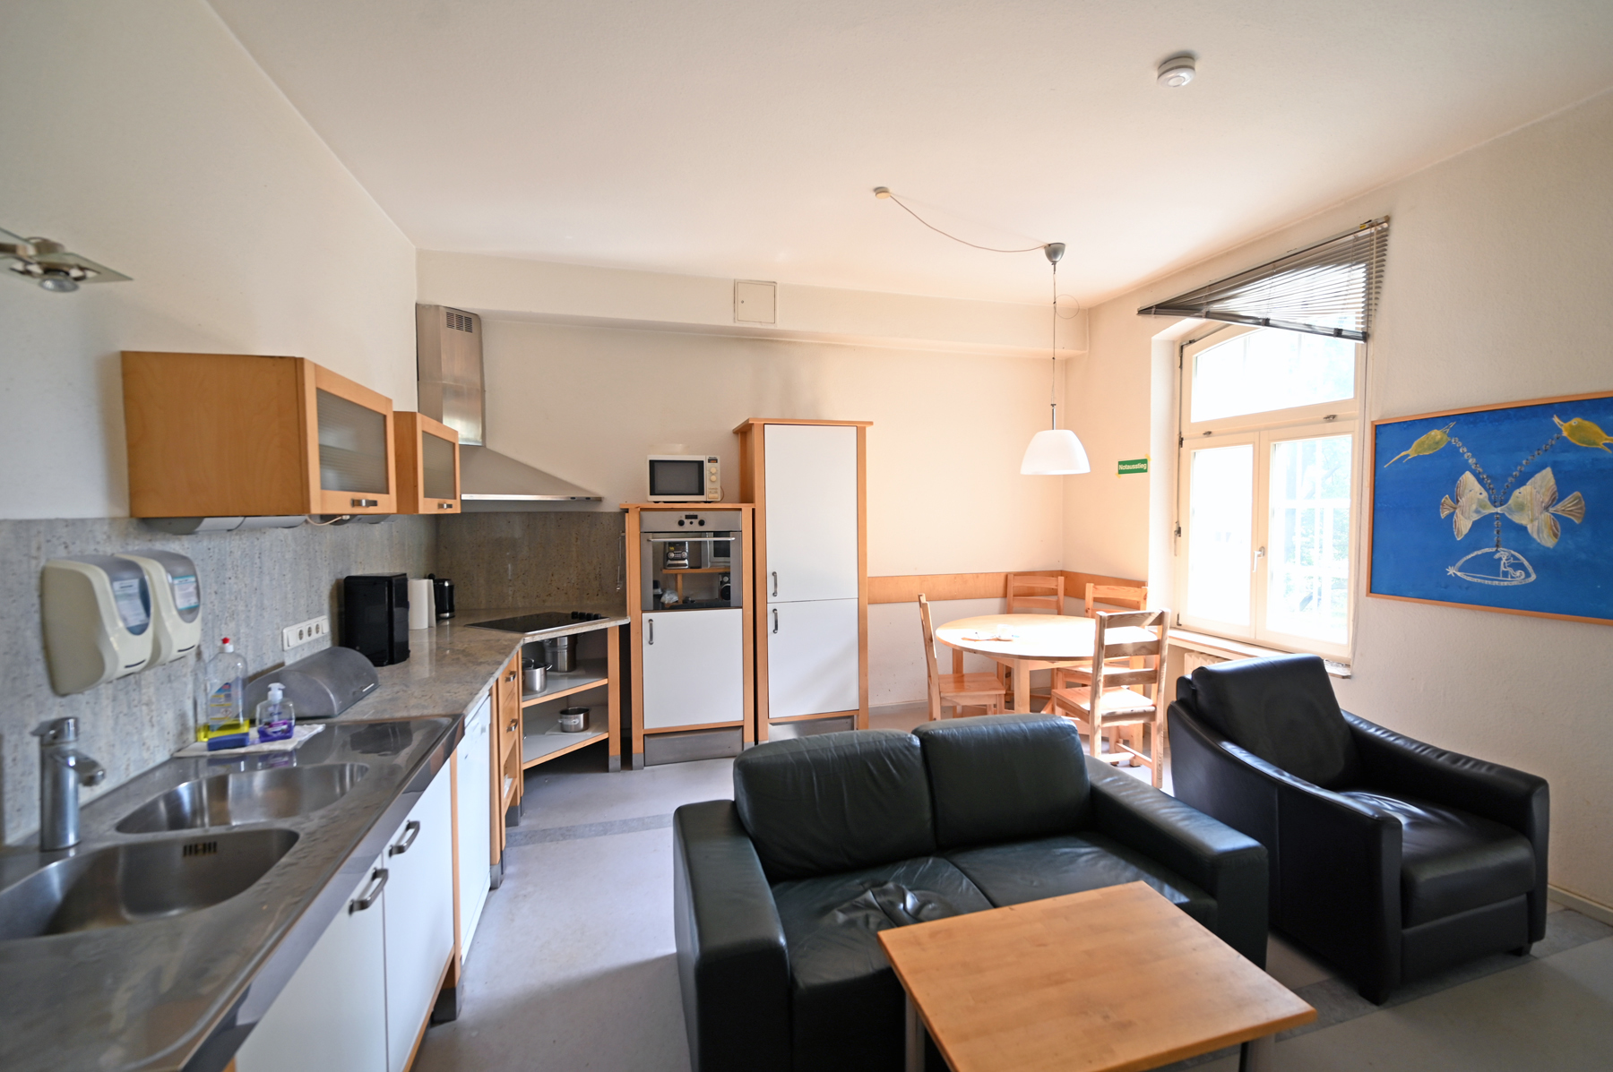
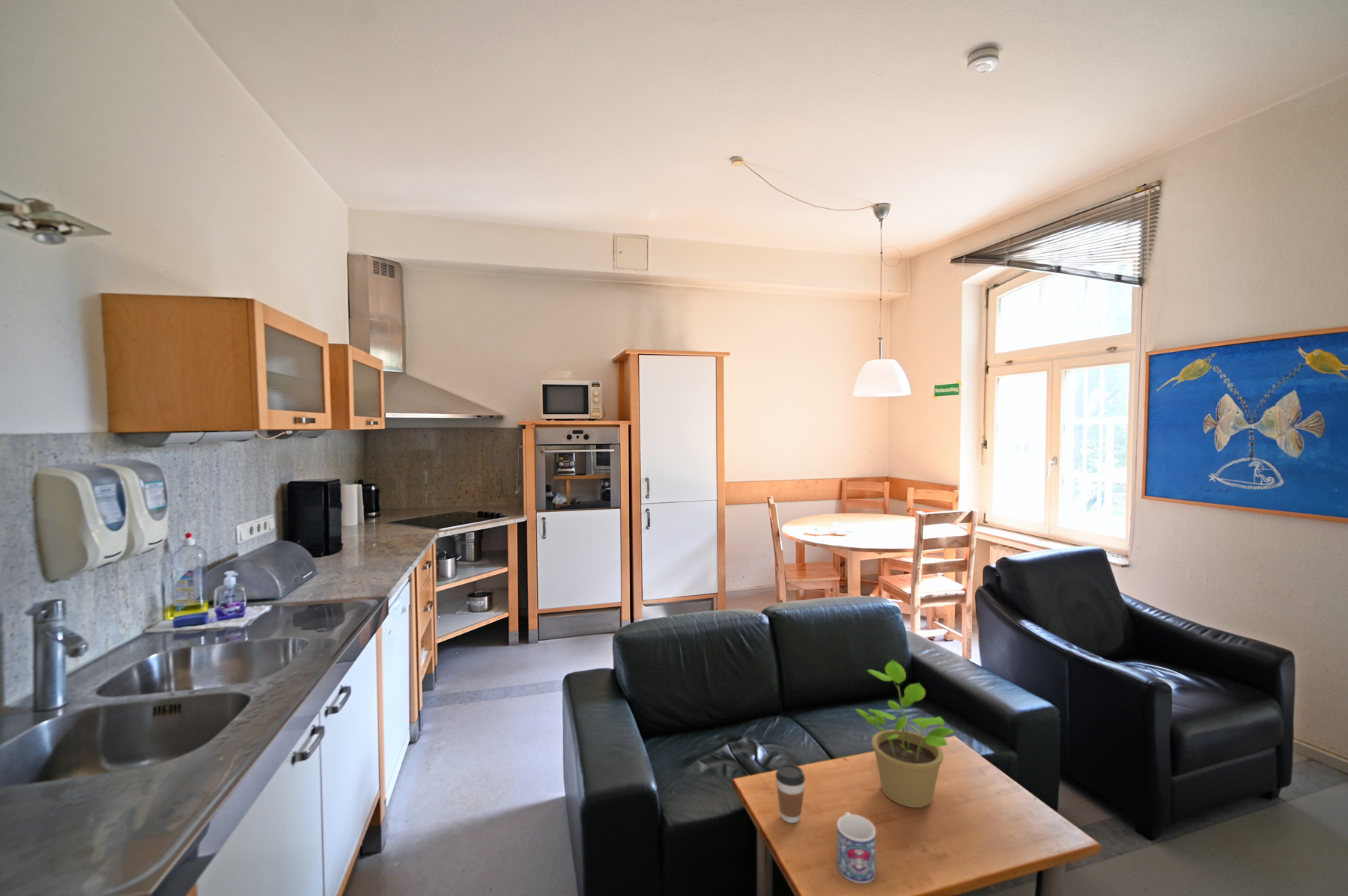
+ mug [837,811,876,884]
+ coffee cup [775,764,806,824]
+ potted plant [854,659,956,808]
